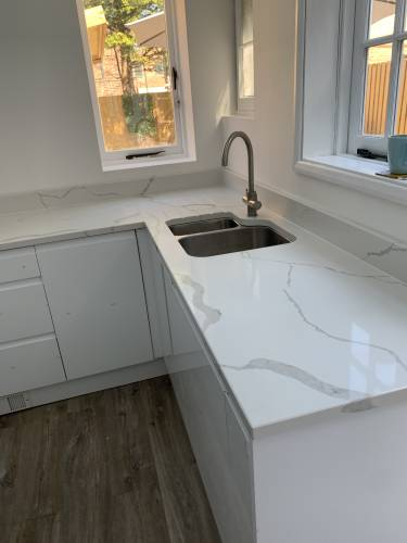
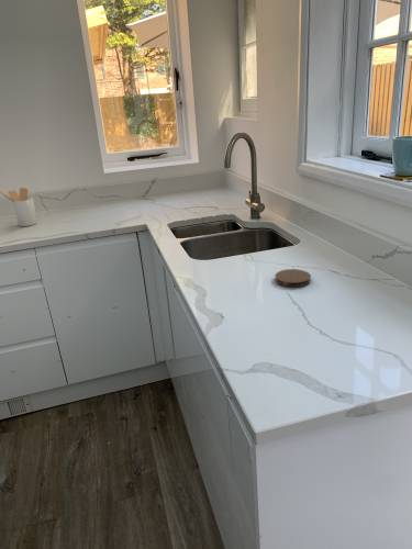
+ utensil holder [0,187,37,227]
+ coaster [275,268,312,288]
